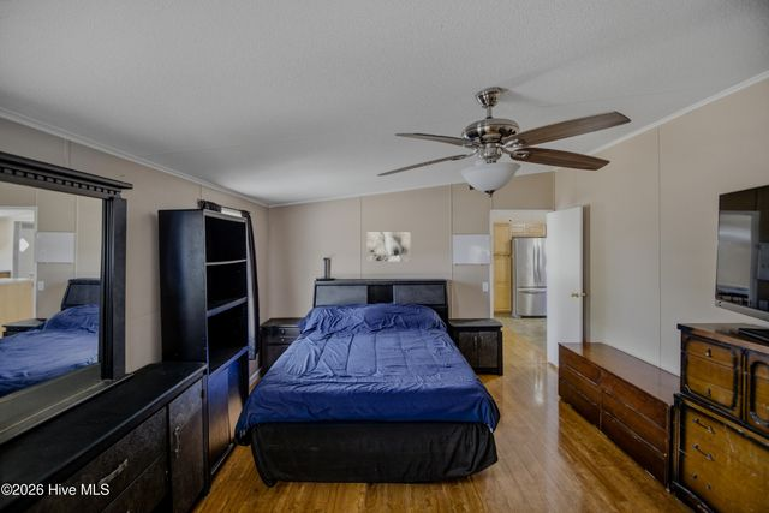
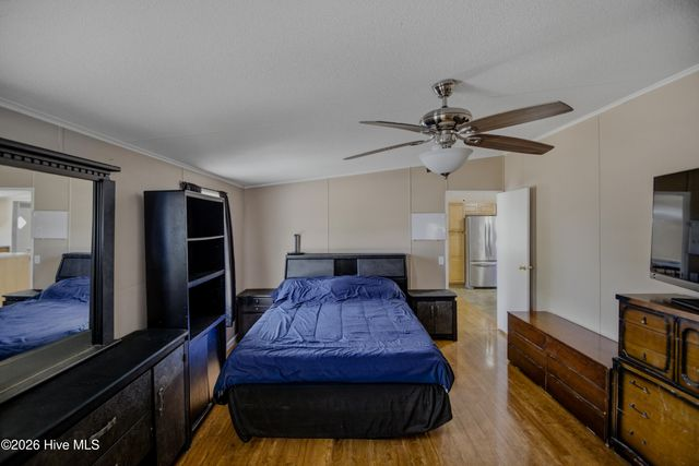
- wall art [366,232,411,262]
